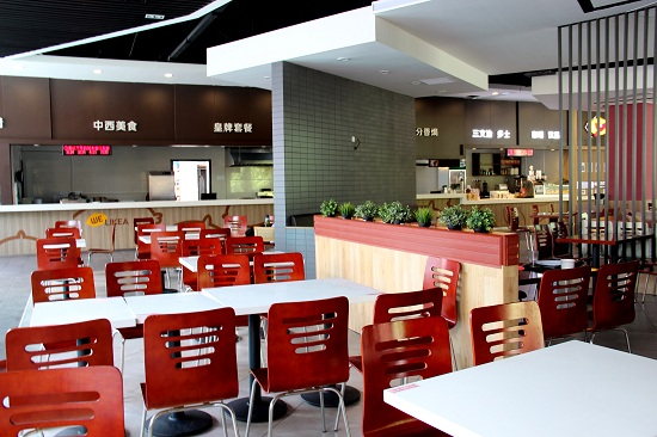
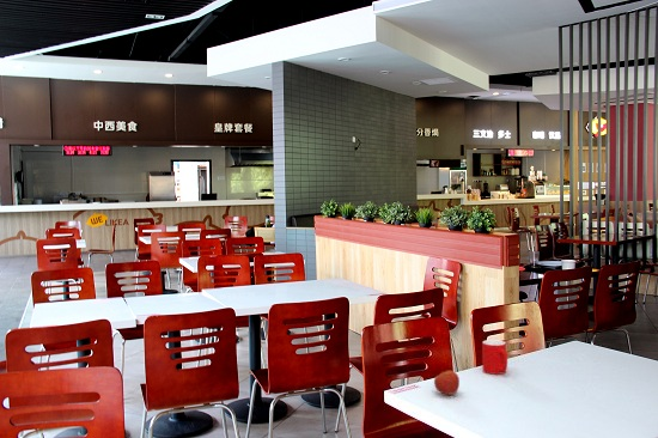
+ cup [481,339,508,376]
+ apple [433,370,461,396]
